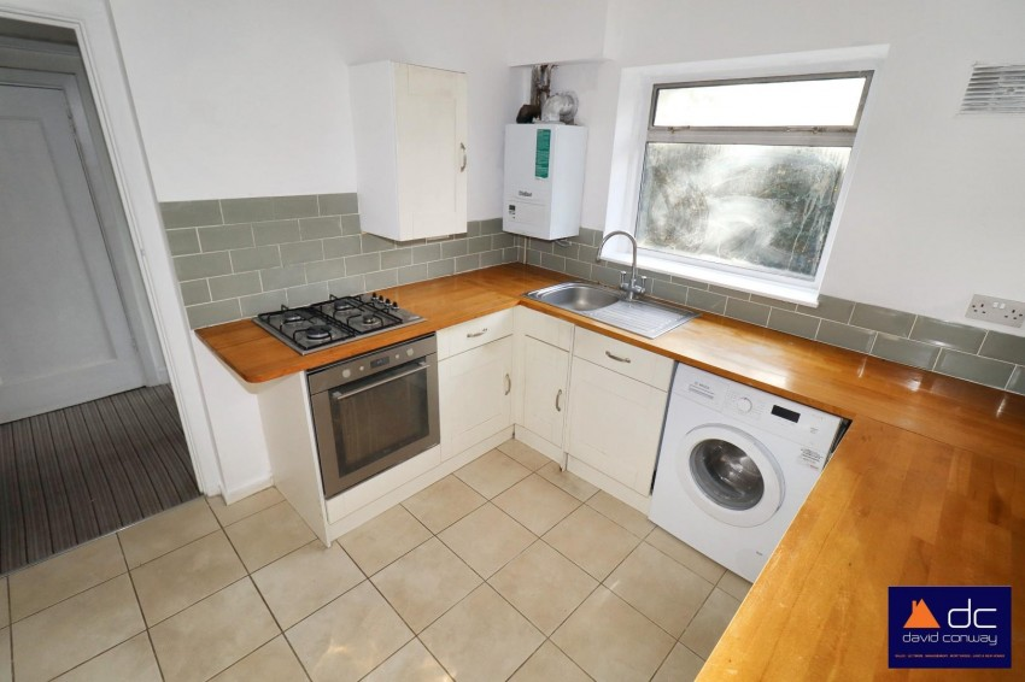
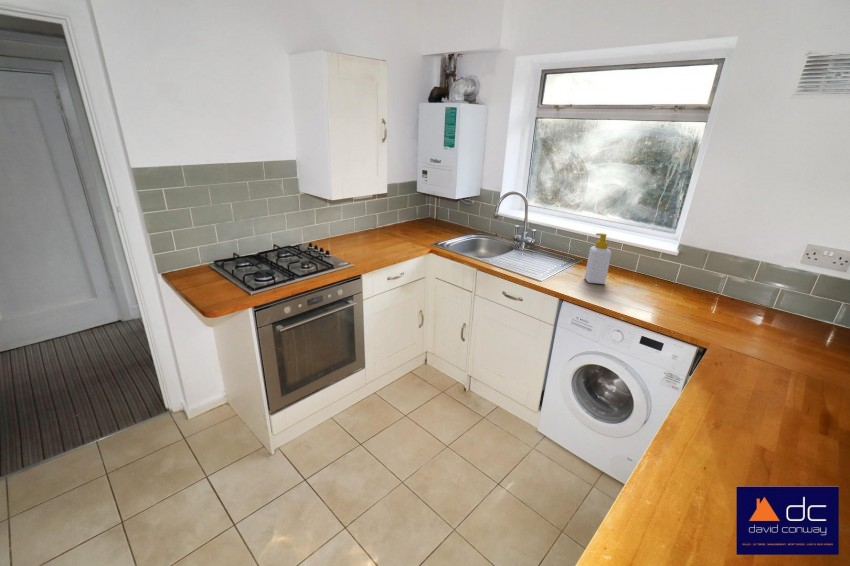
+ soap bottle [584,232,612,285]
